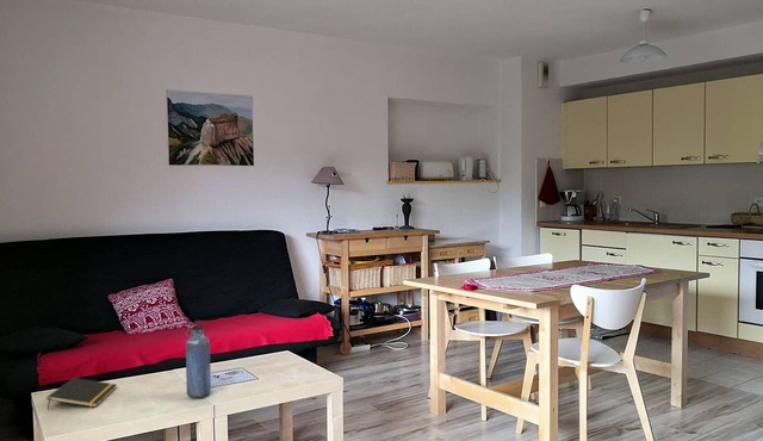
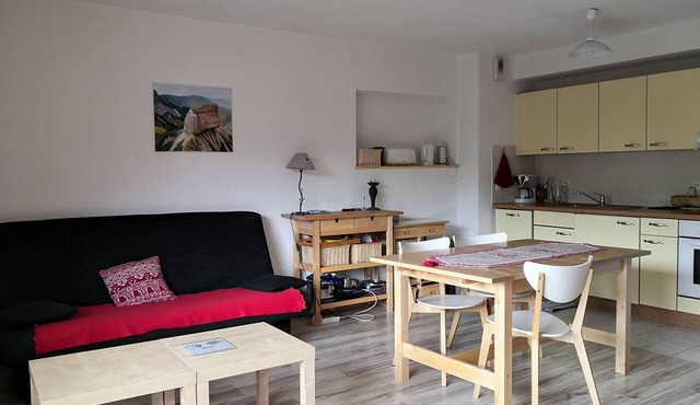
- notepad [46,377,118,411]
- water bottle [185,319,212,399]
